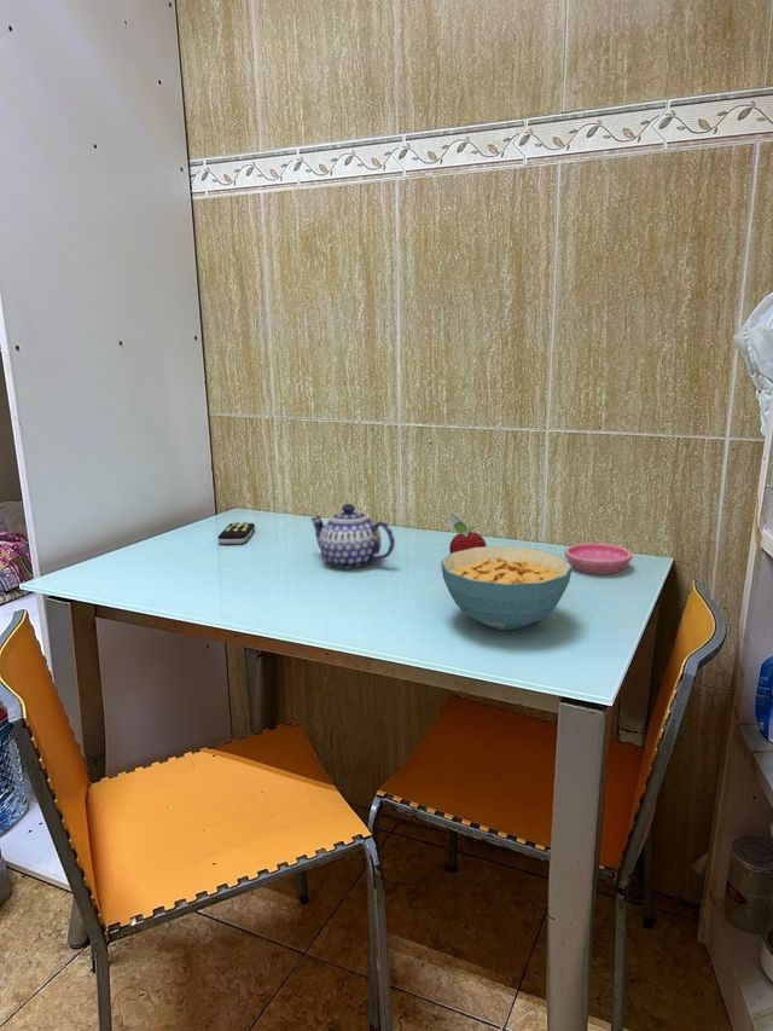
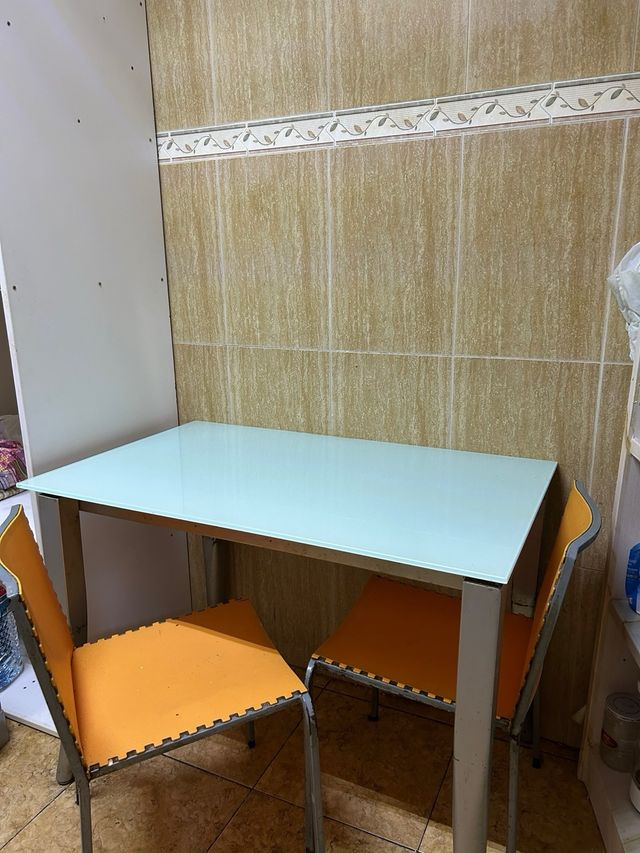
- teapot [309,503,396,569]
- saucer [564,541,633,575]
- fruit [446,511,488,555]
- remote control [217,521,256,545]
- cereal bowl [440,545,574,631]
